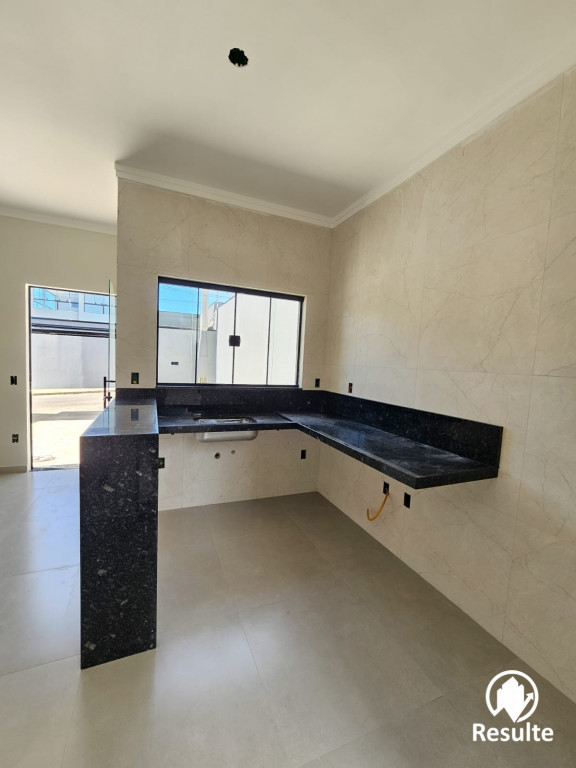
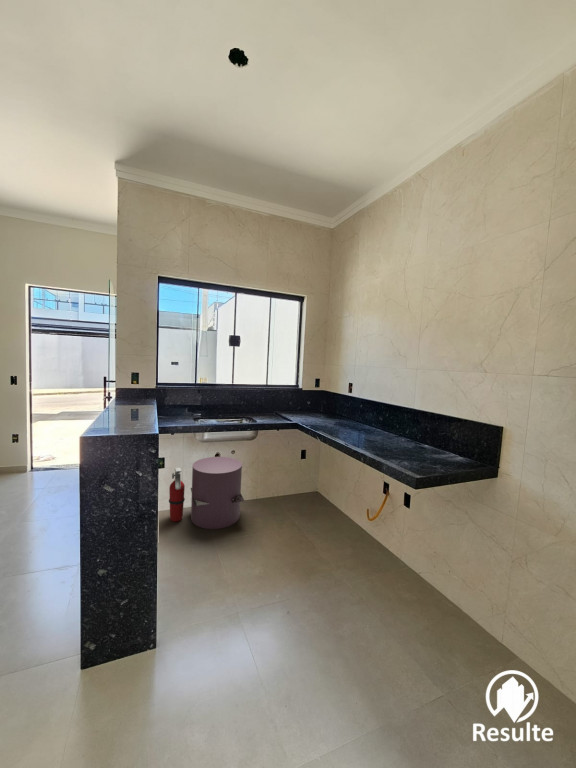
+ trash can [190,456,246,530]
+ fire extinguisher [168,467,186,523]
